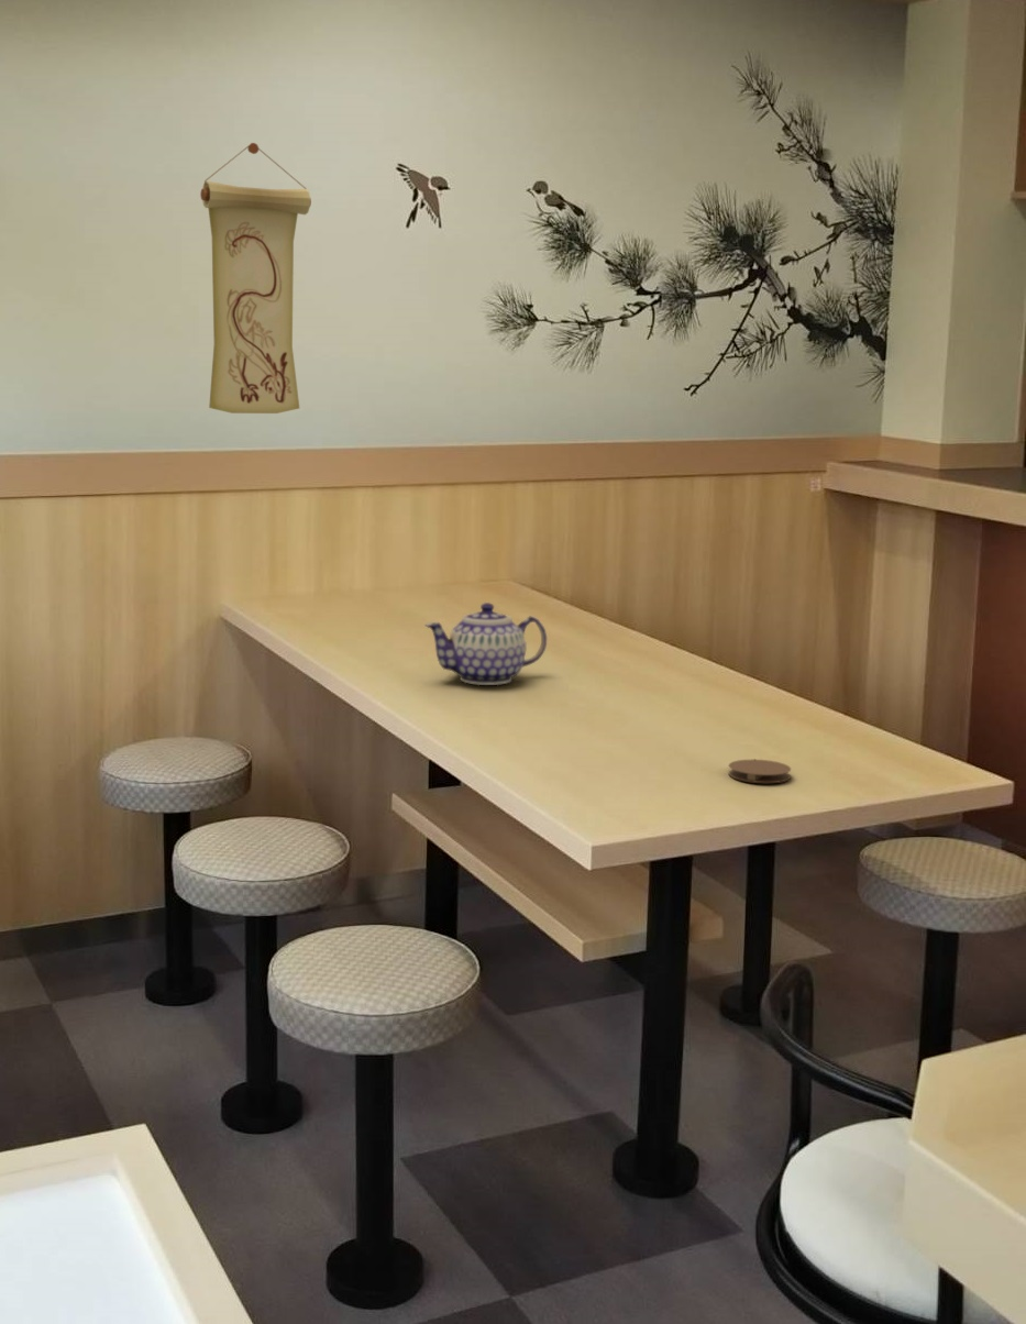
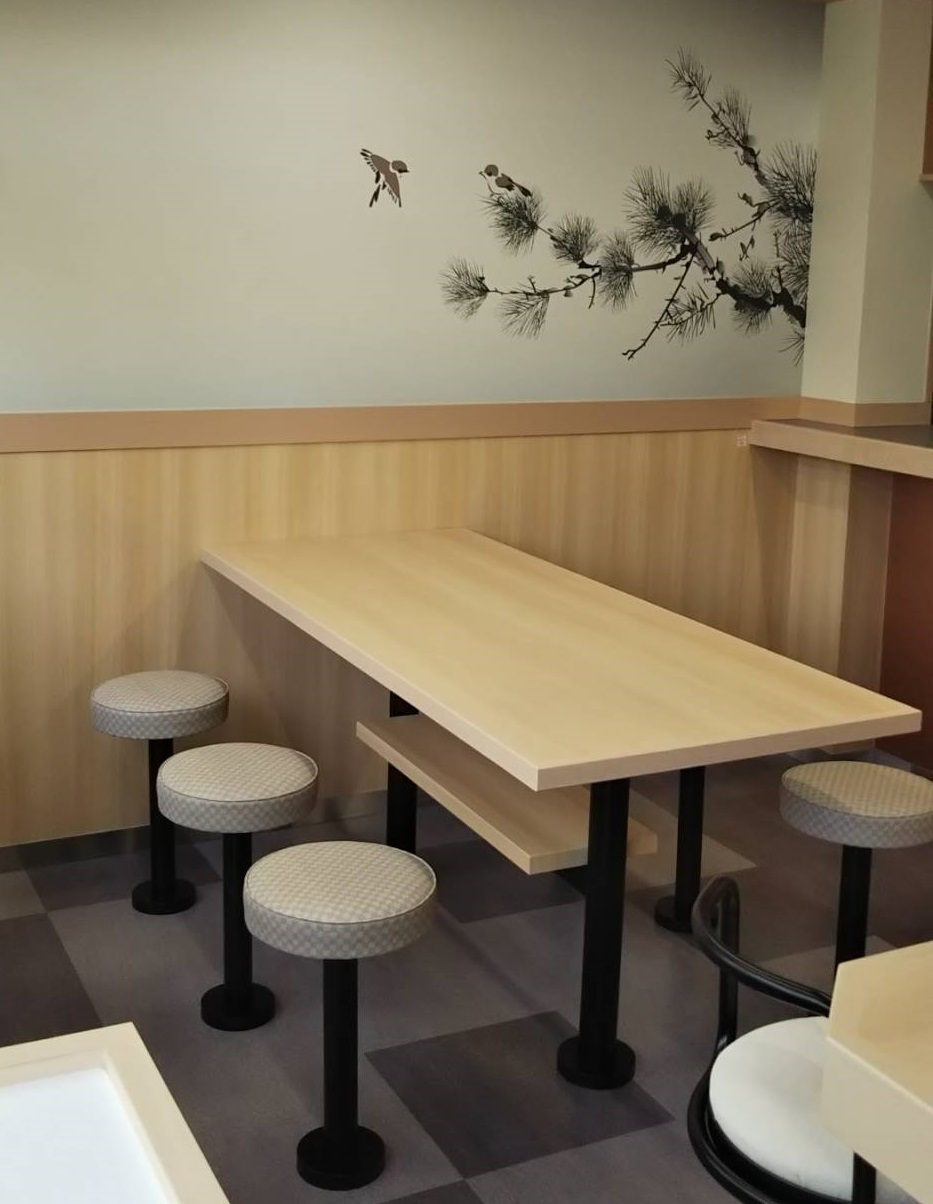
- teapot [423,602,548,686]
- coaster [727,759,792,784]
- wall scroll [199,142,312,415]
